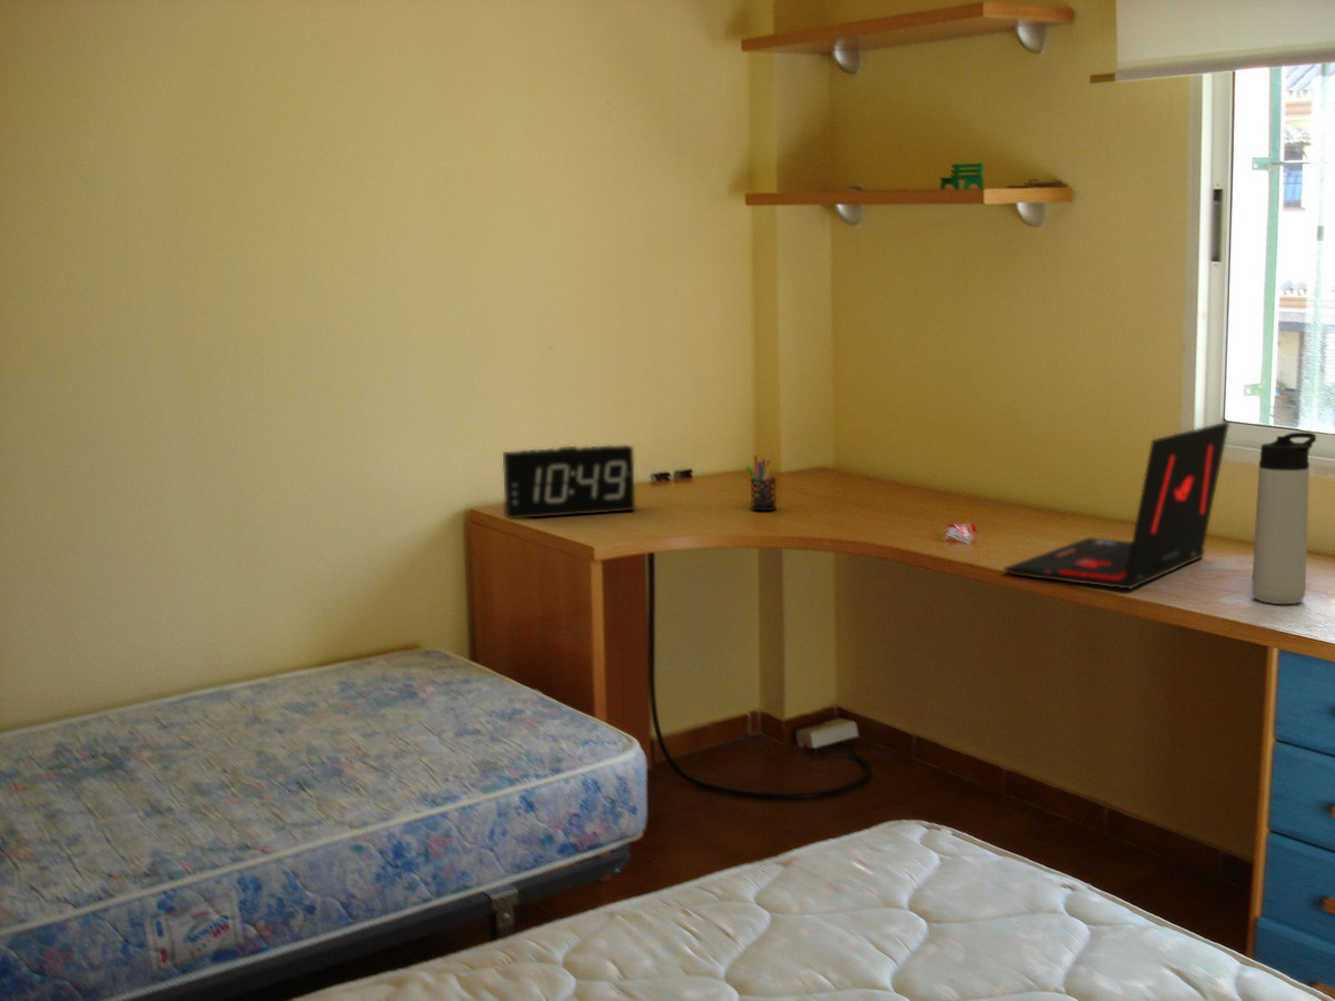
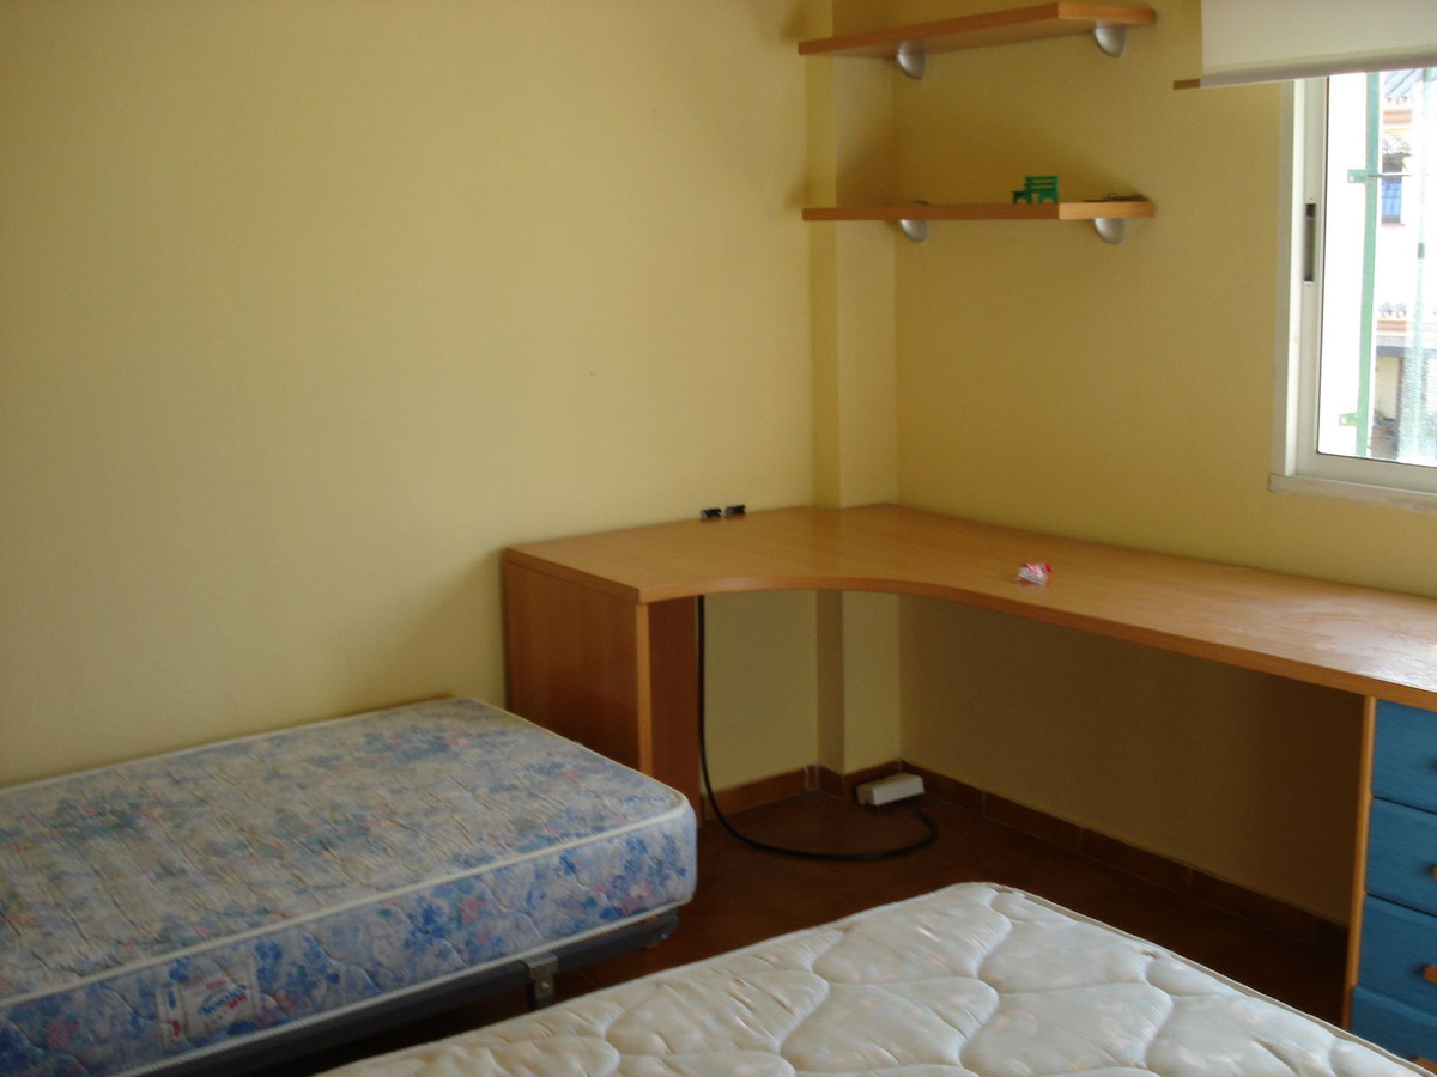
- alarm clock [502,444,636,521]
- pen holder [744,454,778,512]
- thermos bottle [1250,432,1317,605]
- laptop [1002,420,1230,591]
